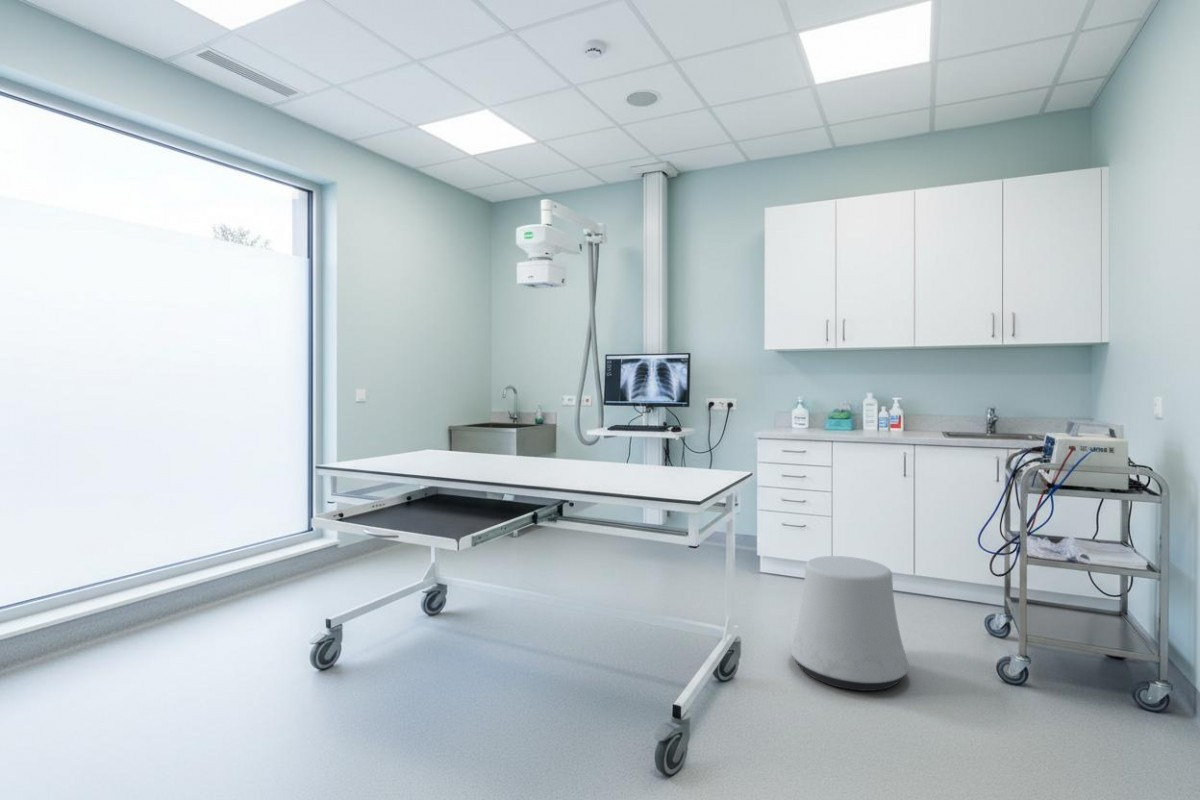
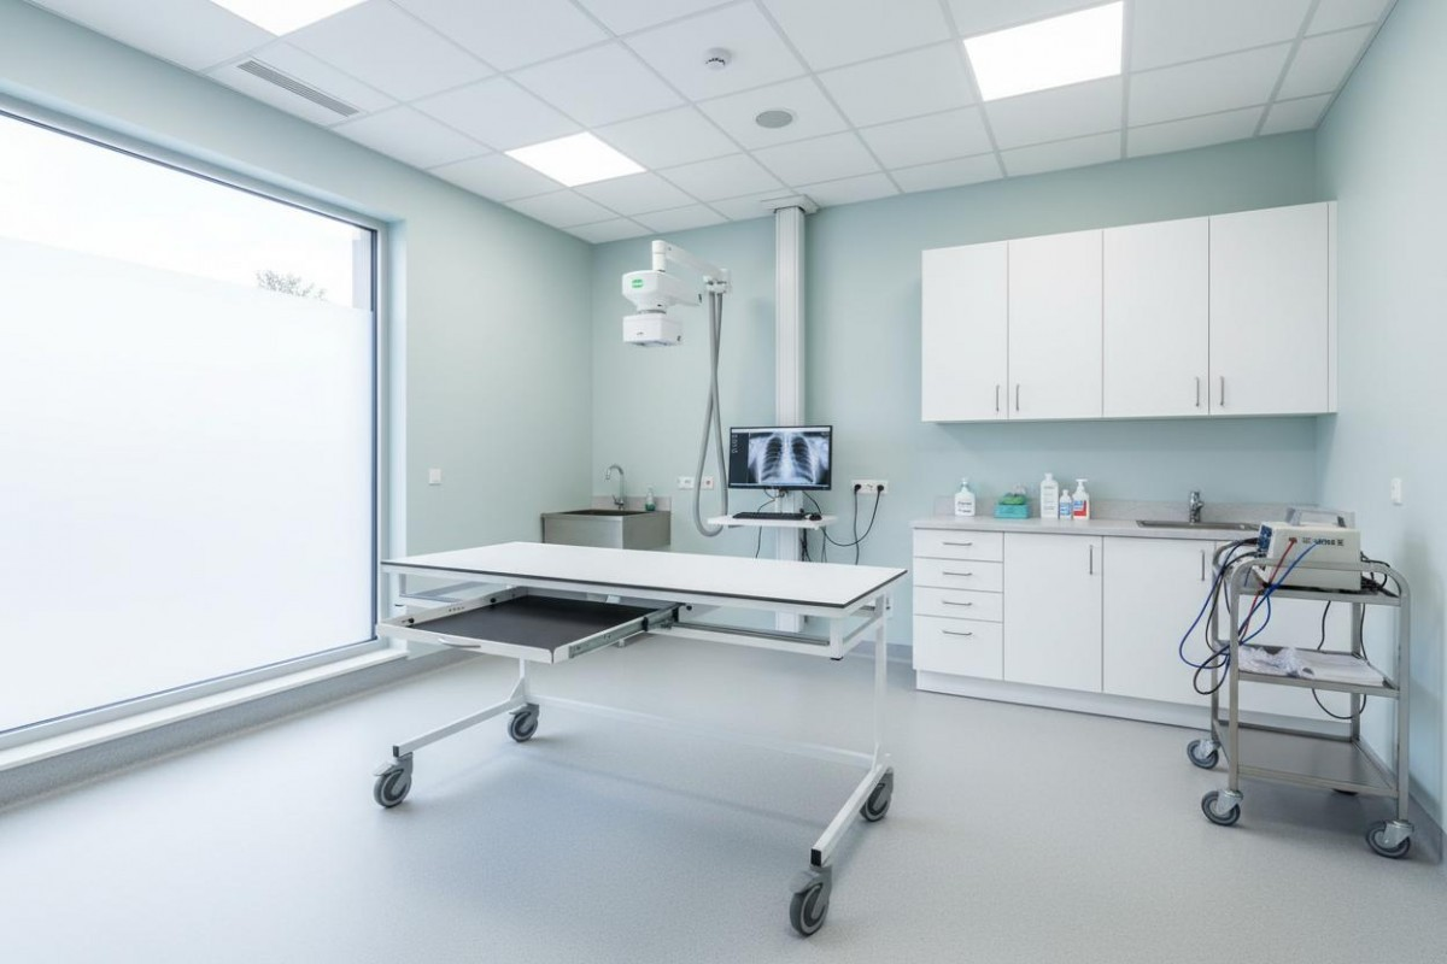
- stool [789,555,910,692]
